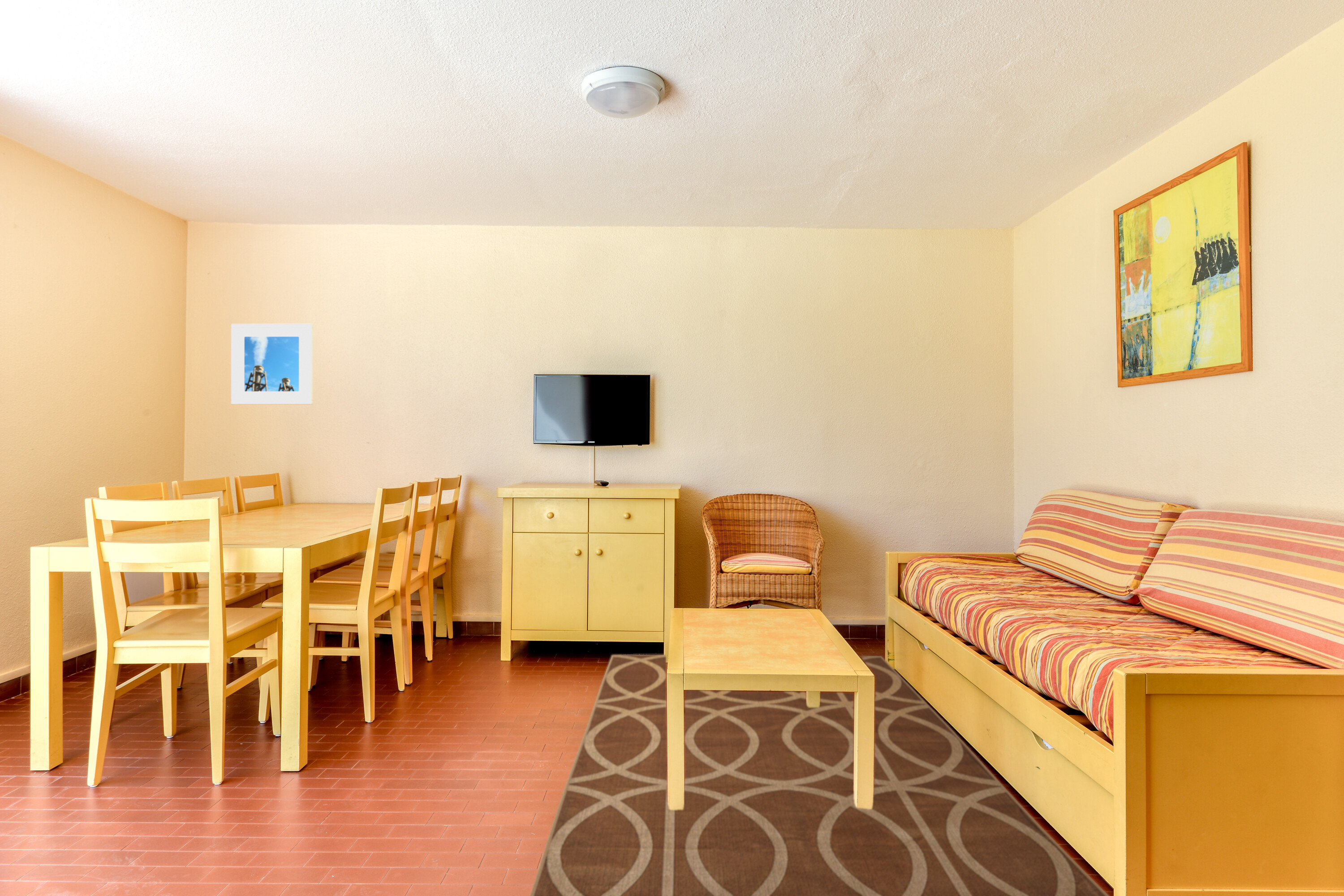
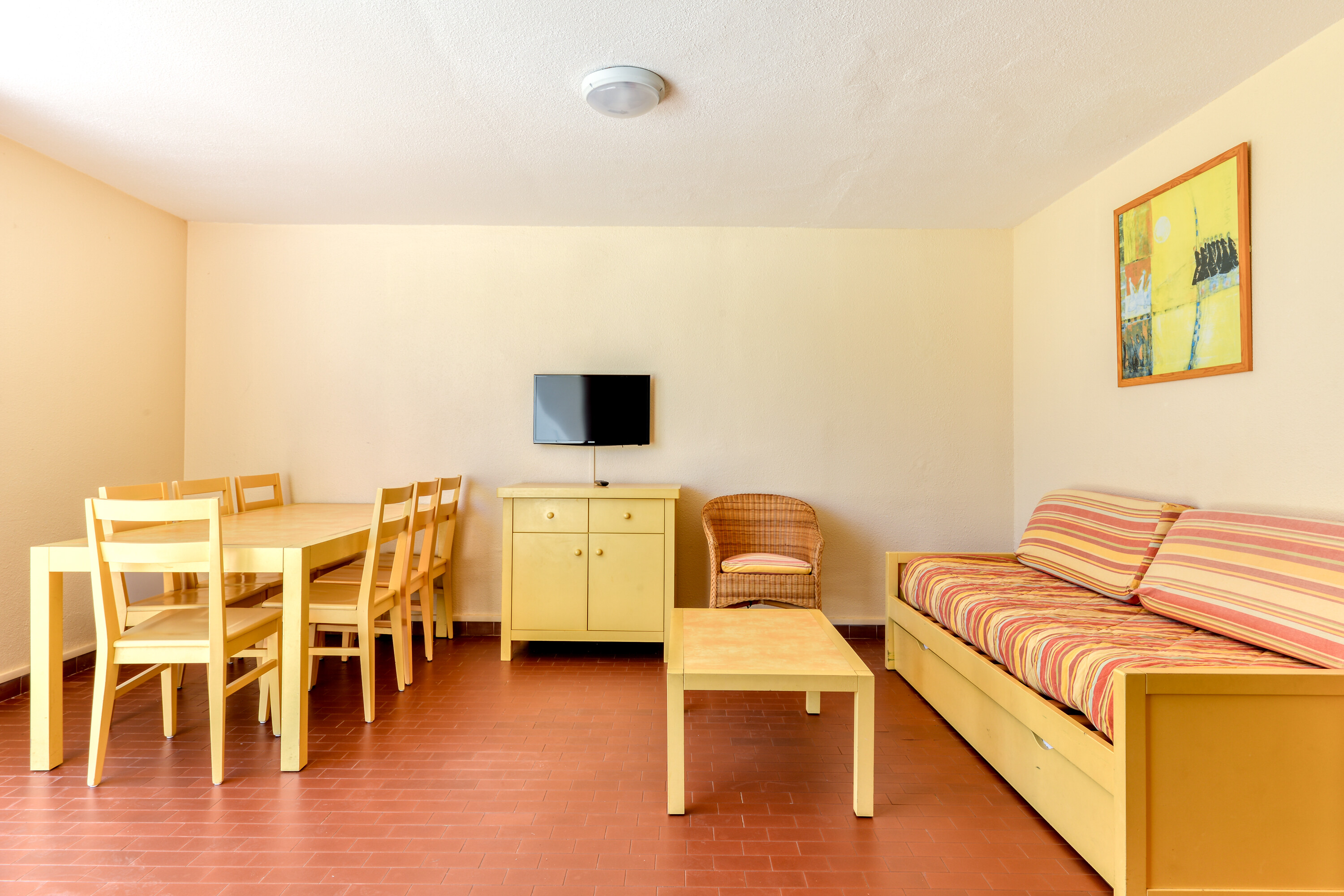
- rug [530,654,1110,896]
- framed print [231,323,314,405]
